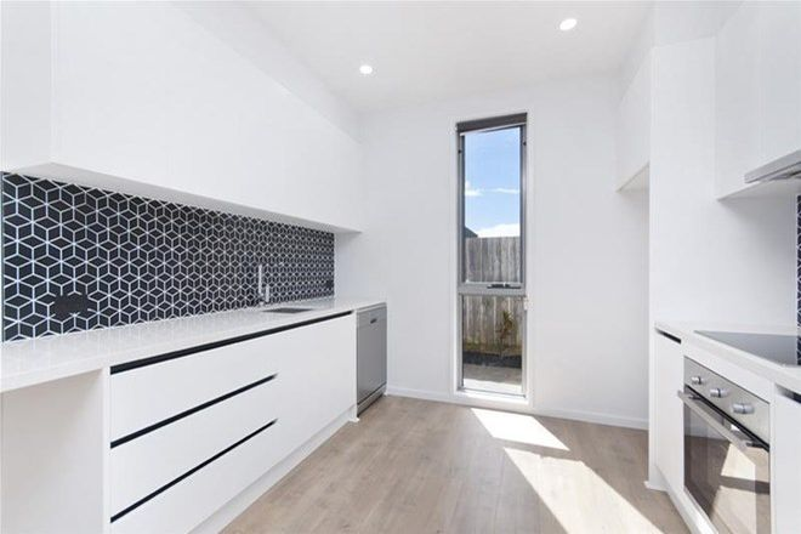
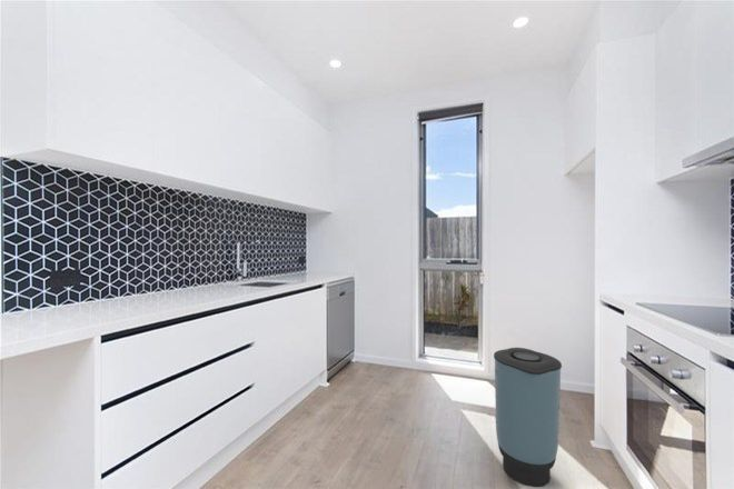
+ trash can [493,347,563,488]
